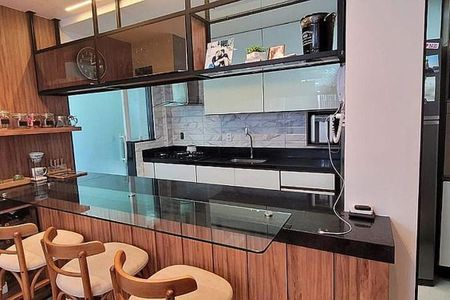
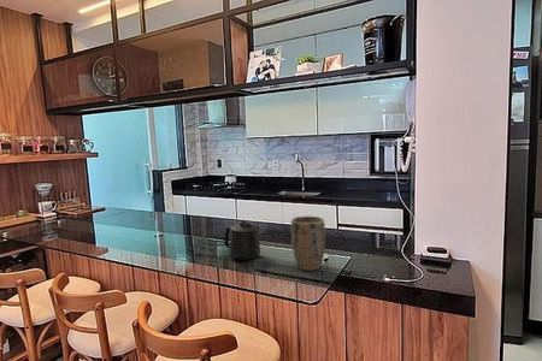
+ plant pot [290,215,326,272]
+ mug [223,220,261,261]
